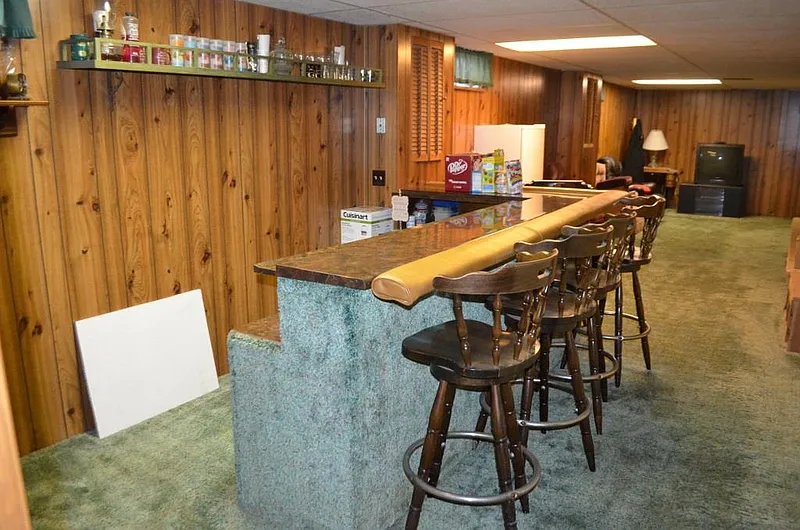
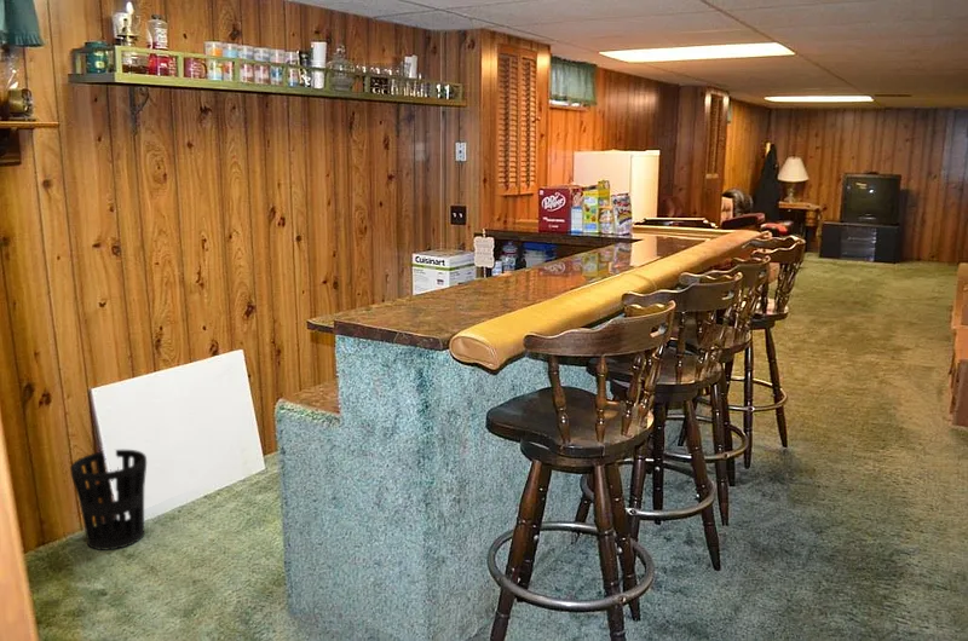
+ wastebasket [69,449,148,552]
